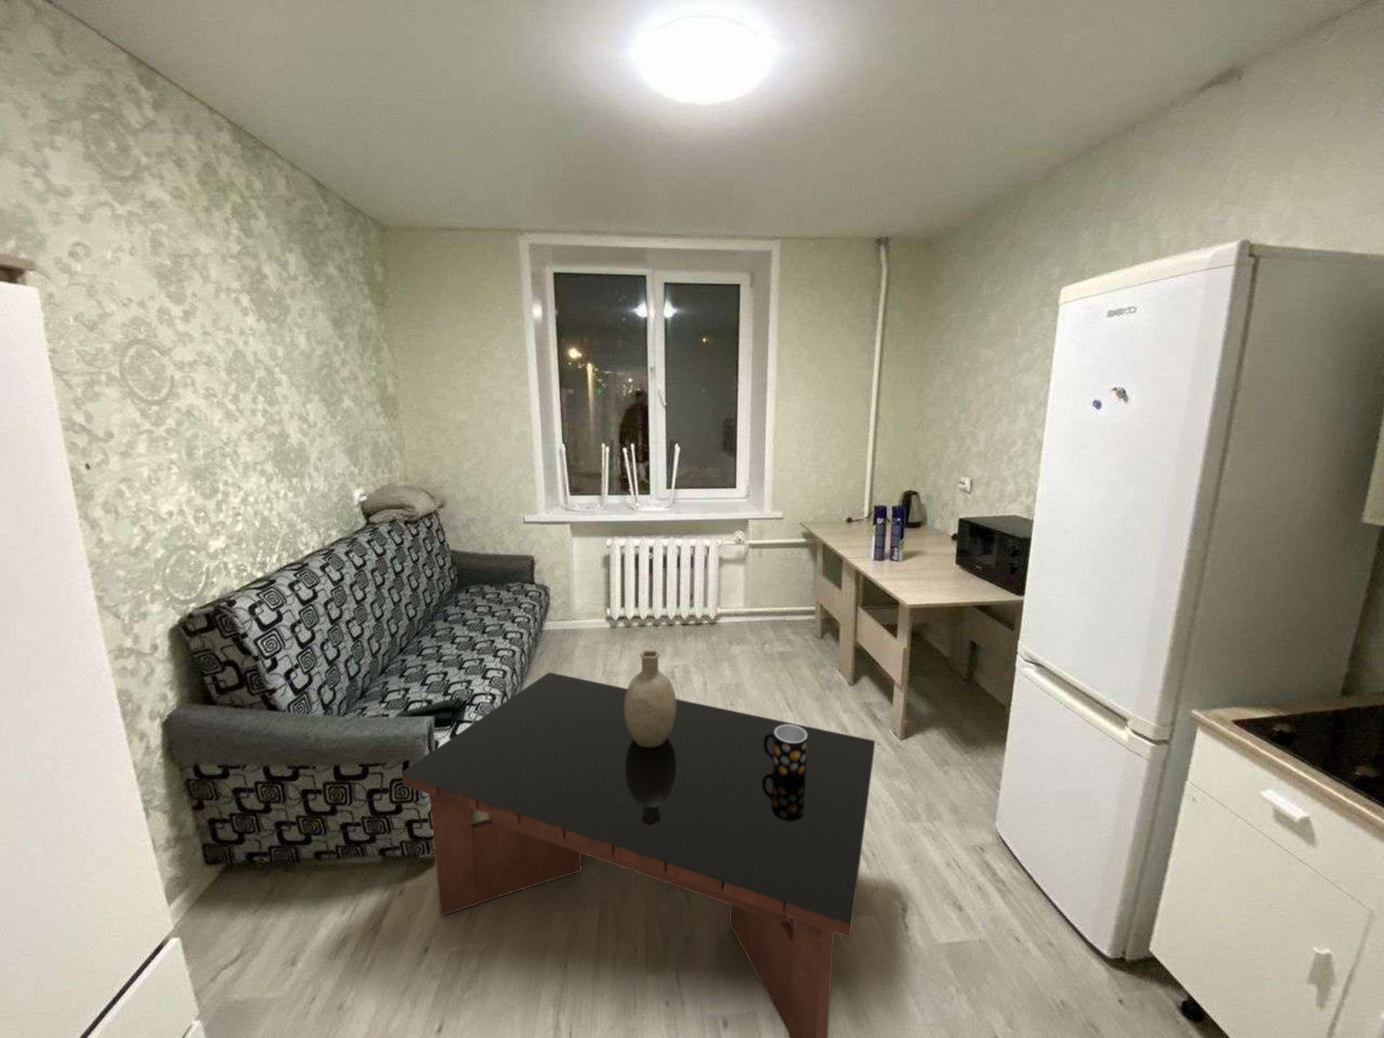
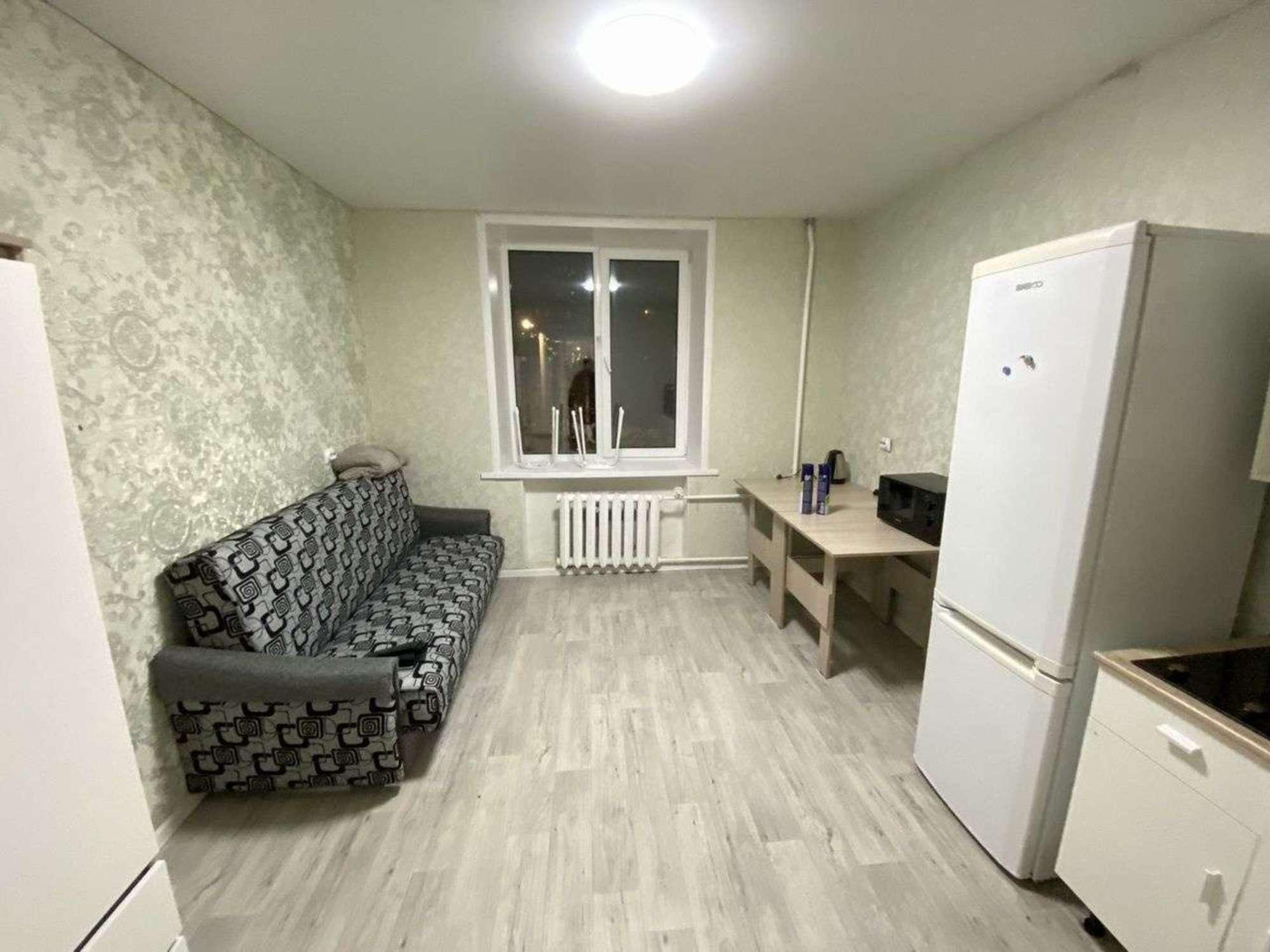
- mug [764,724,808,783]
- coffee table [401,672,875,1038]
- decorative vase [624,649,677,747]
